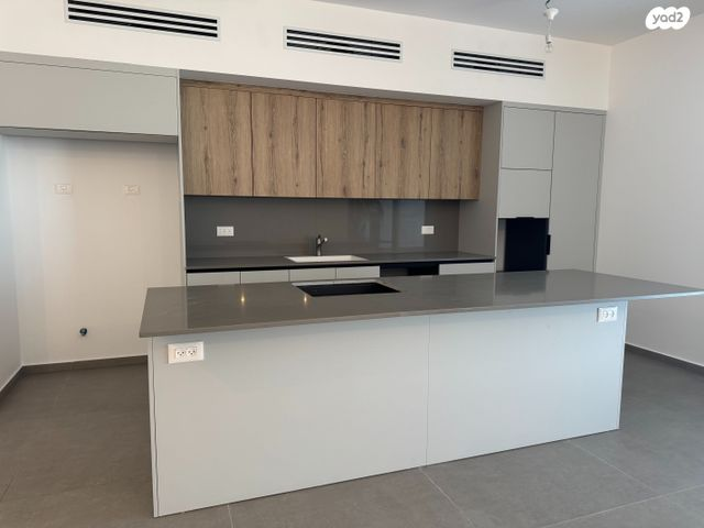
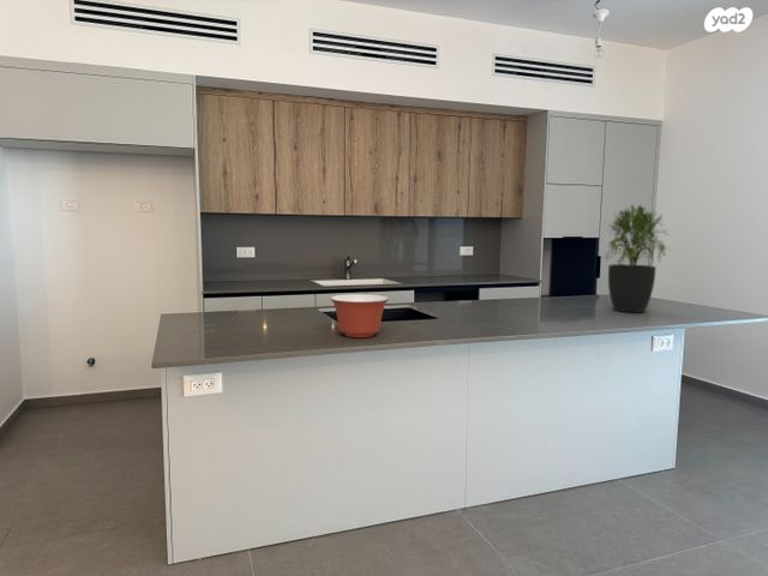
+ potted plant [602,203,673,314]
+ mixing bowl [329,293,390,338]
